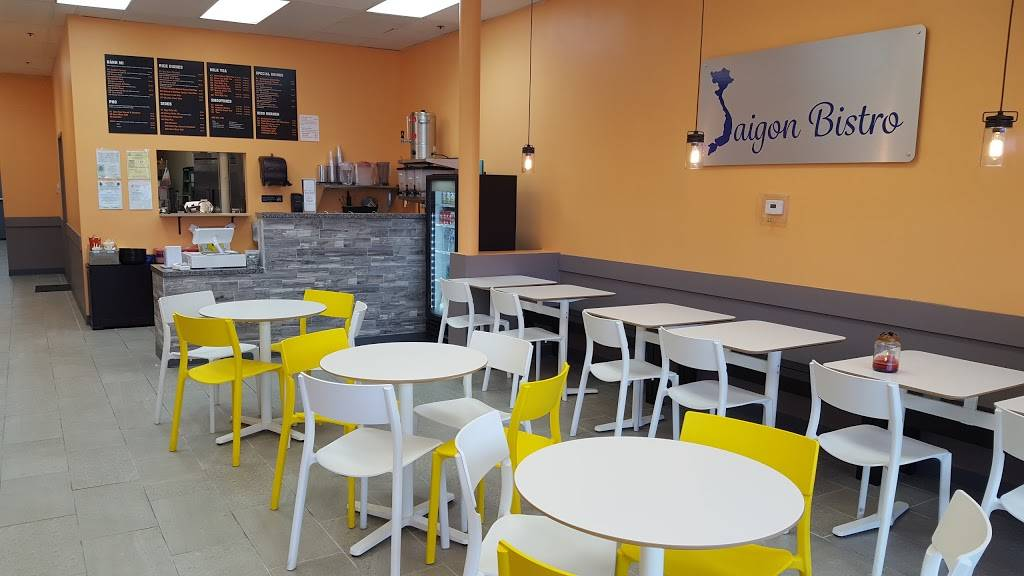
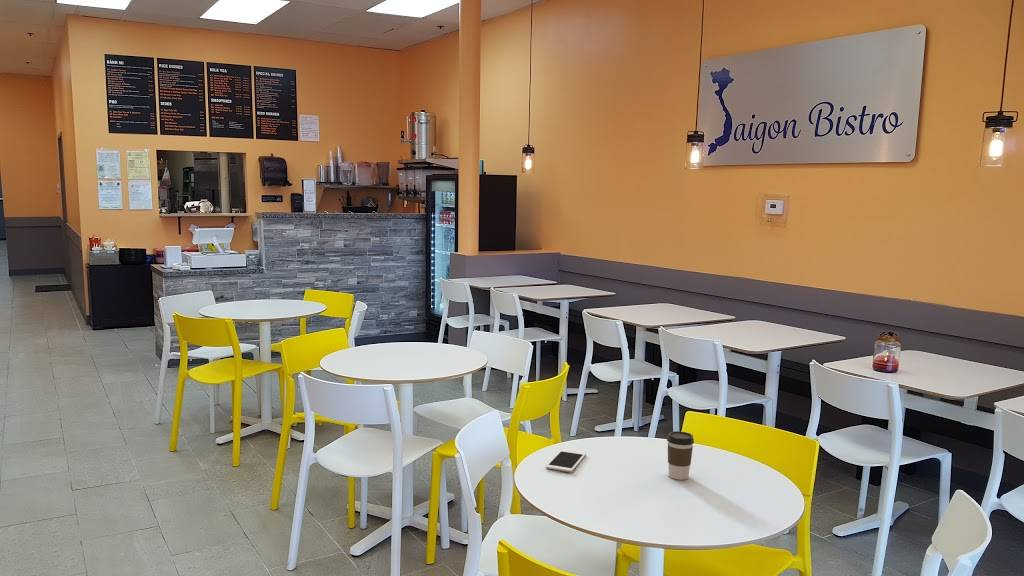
+ cell phone [545,448,587,473]
+ coffee cup [666,430,695,481]
